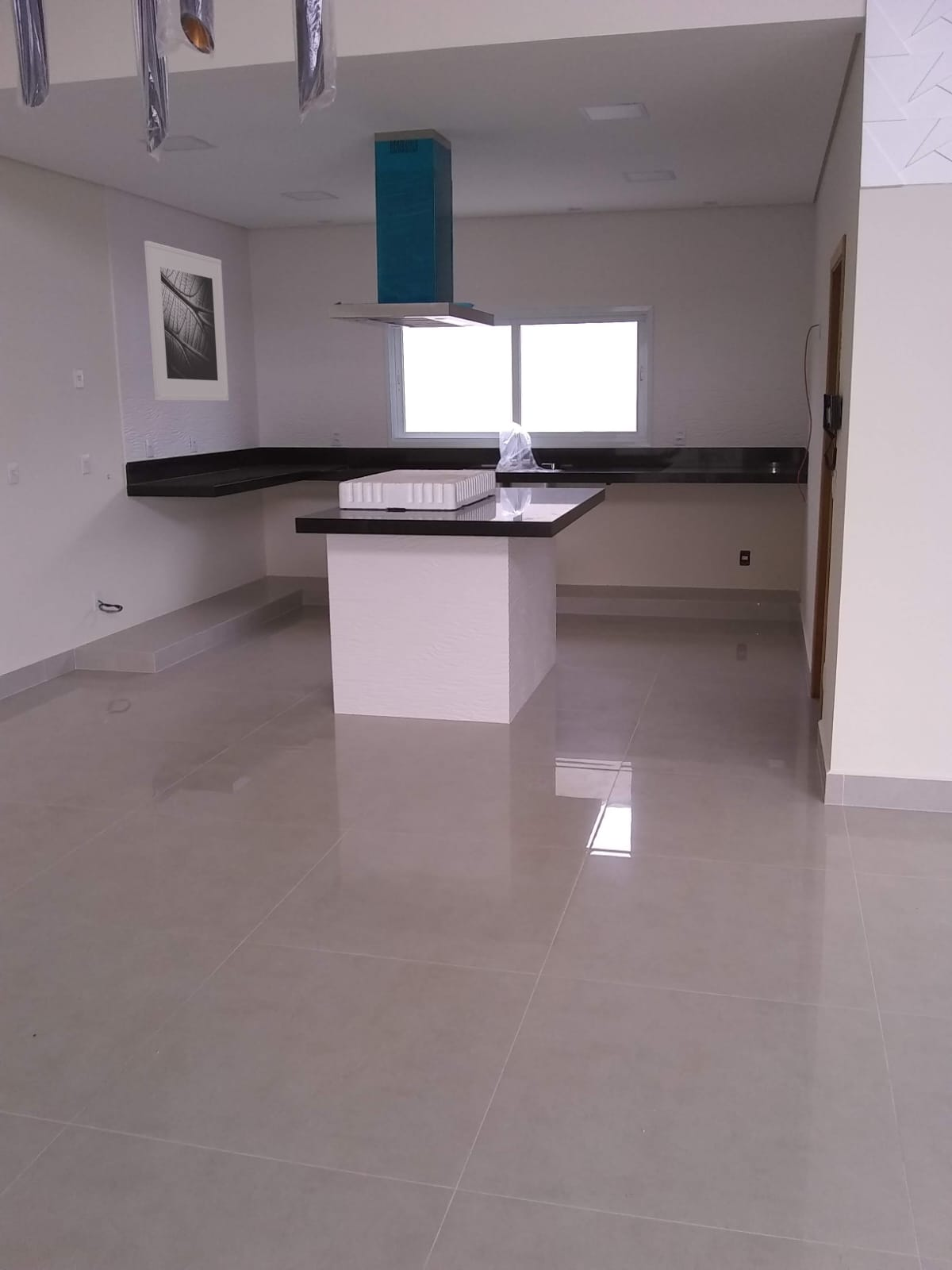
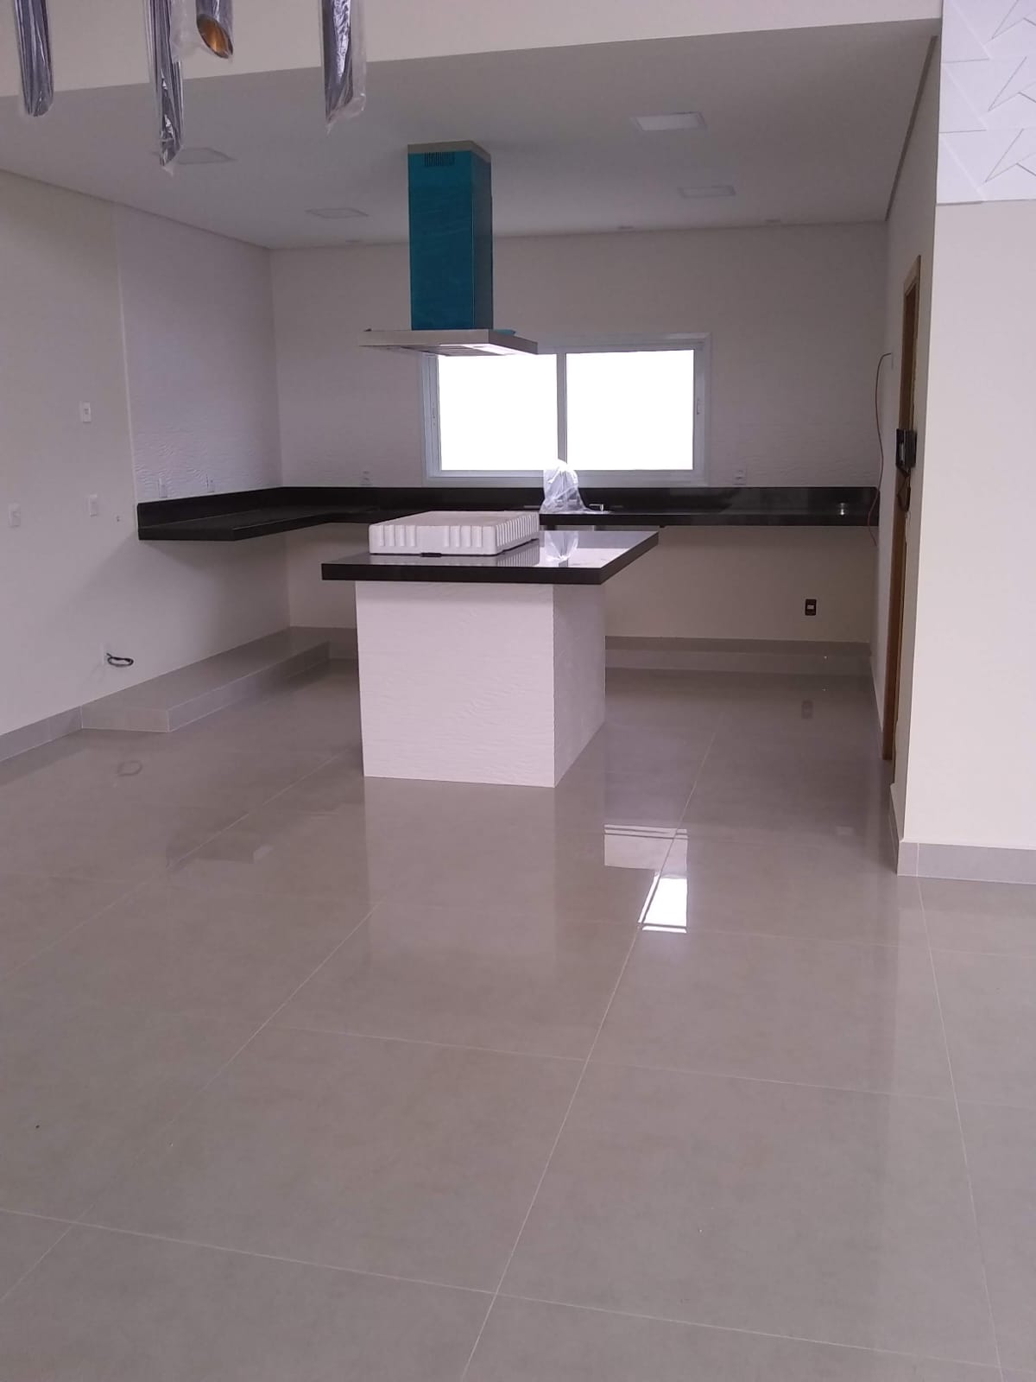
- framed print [144,241,229,402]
